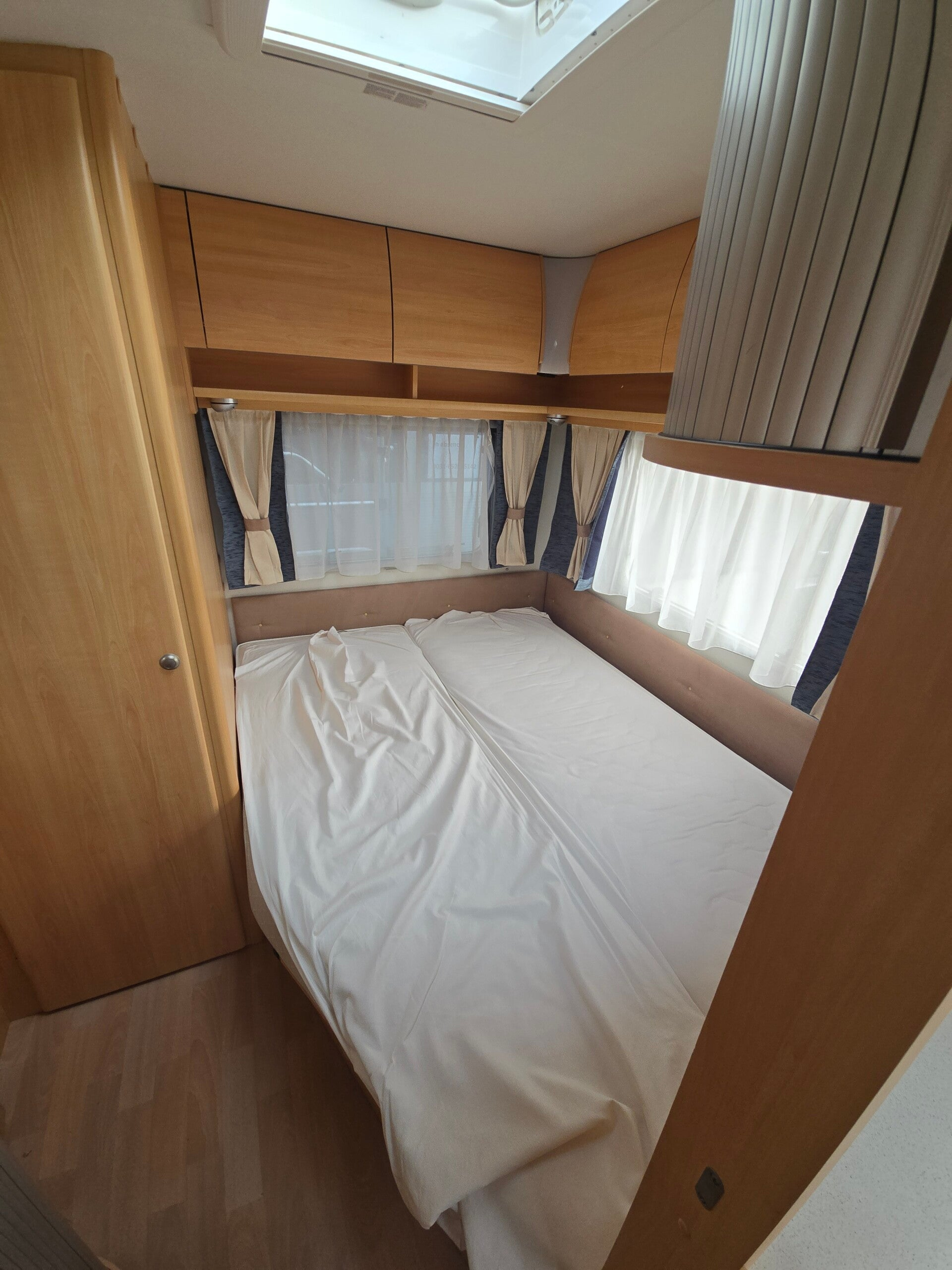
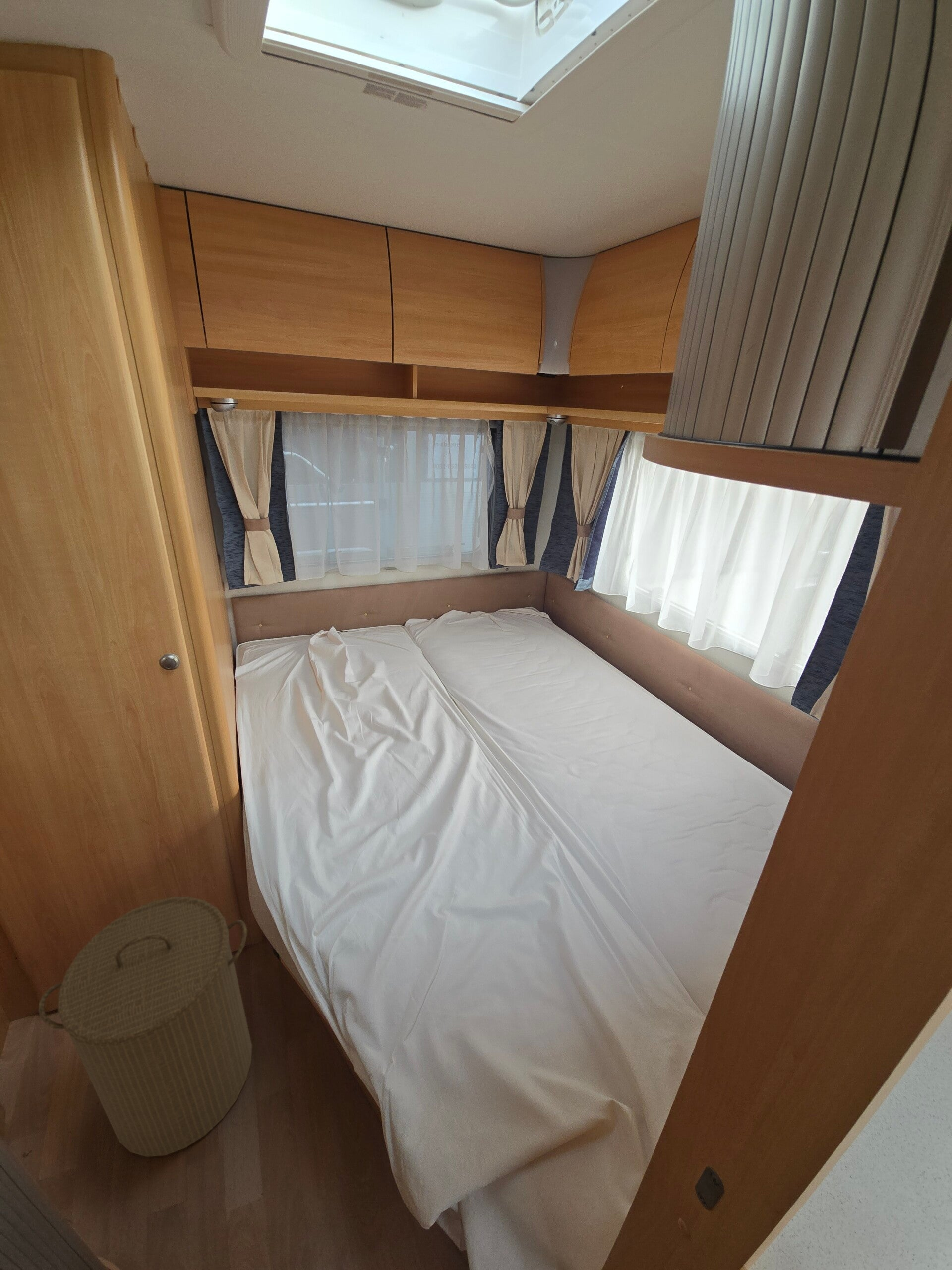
+ laundry hamper [38,896,252,1157]
